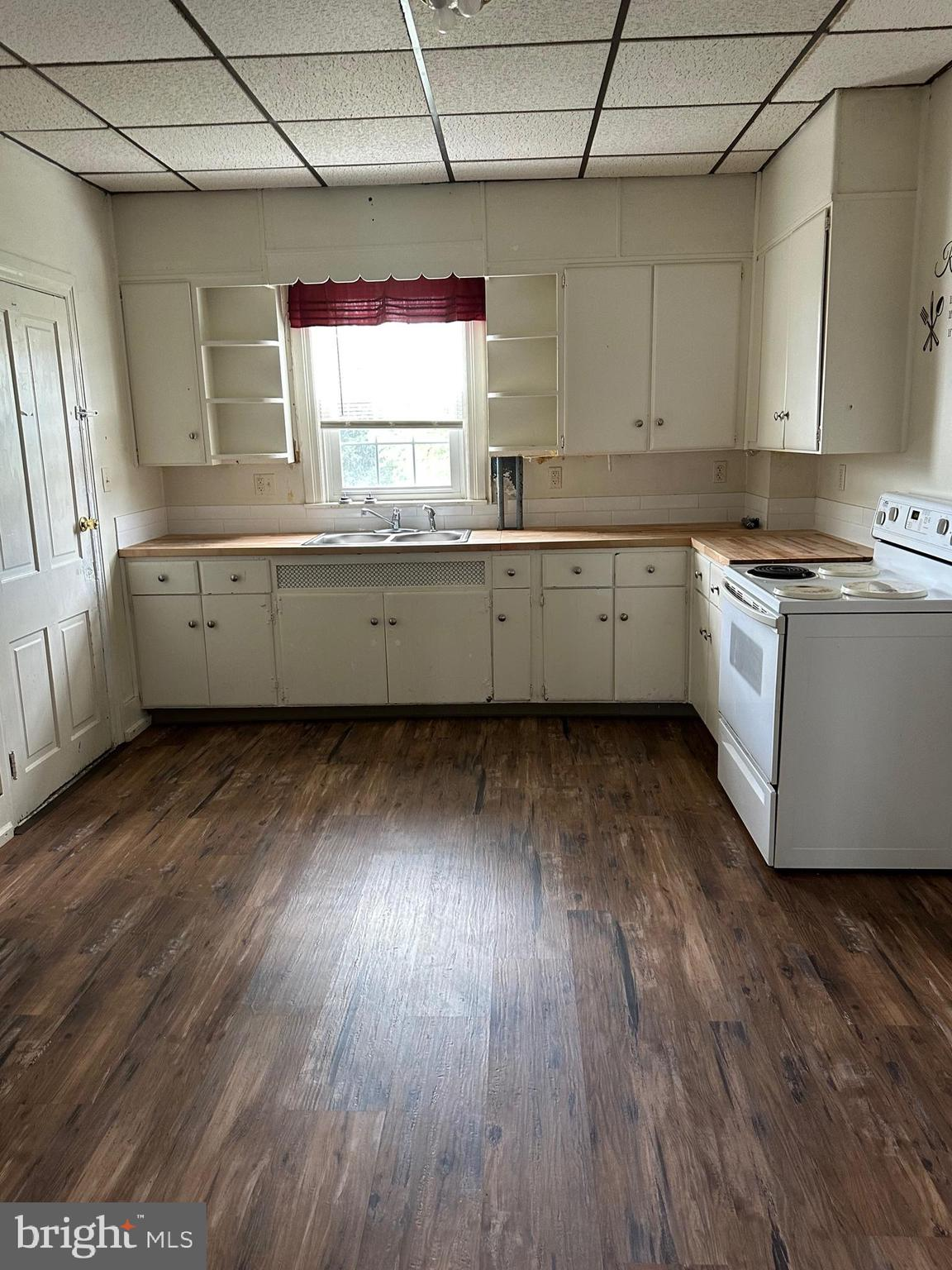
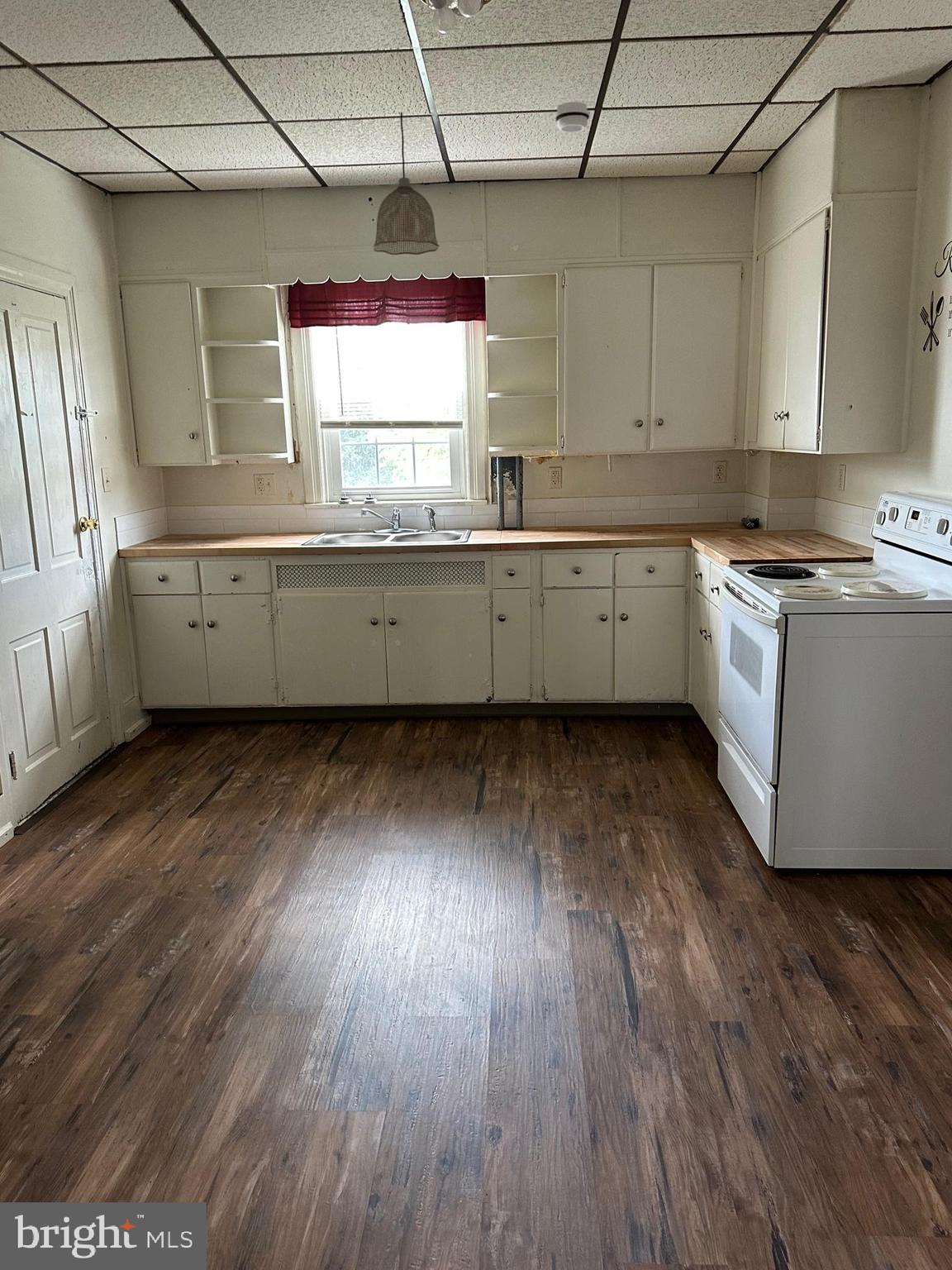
+ pendant lamp [372,112,440,255]
+ smoke detector [555,101,590,133]
